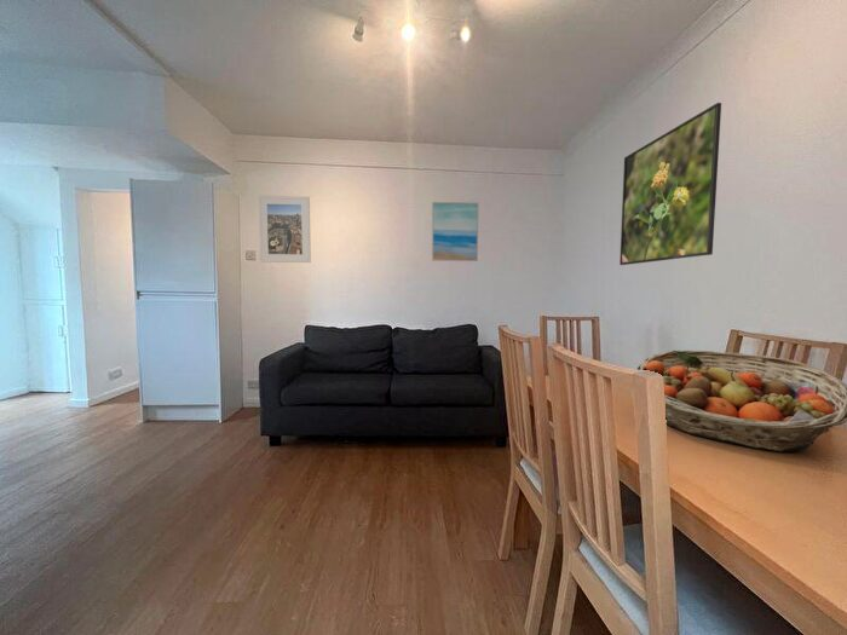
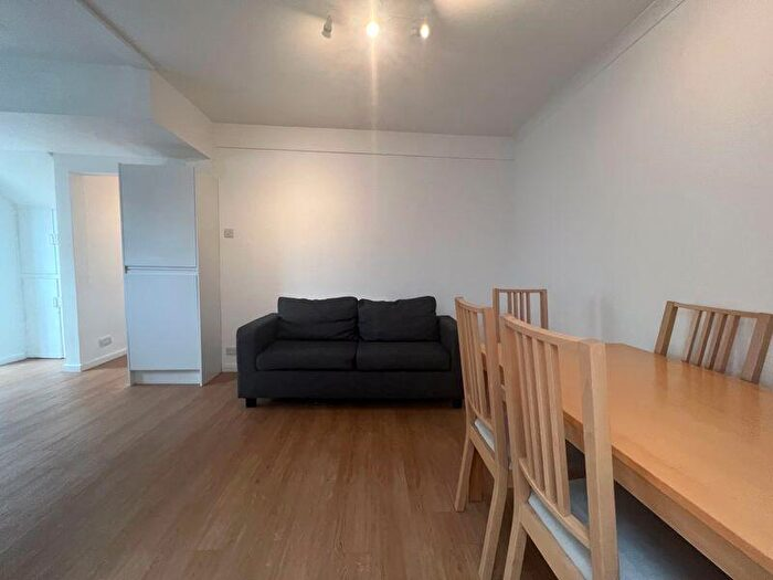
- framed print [618,102,722,266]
- fruit basket [635,350,847,452]
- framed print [258,195,312,264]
- wall art [431,201,479,262]
